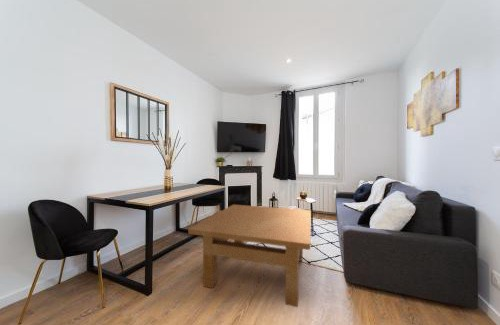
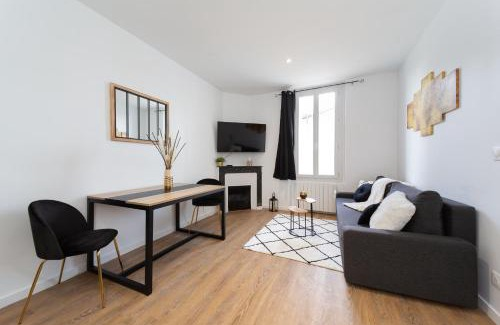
- table [187,204,312,308]
